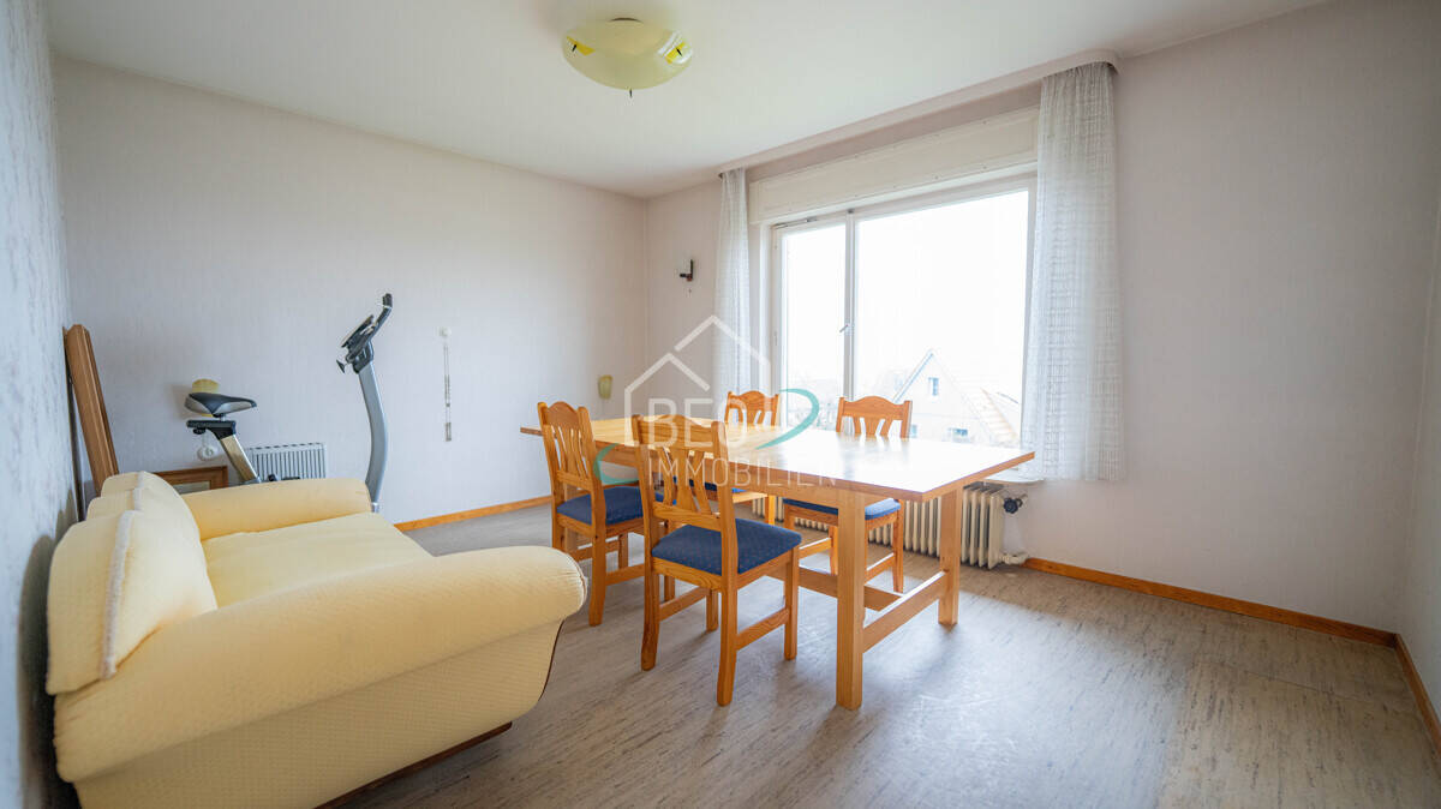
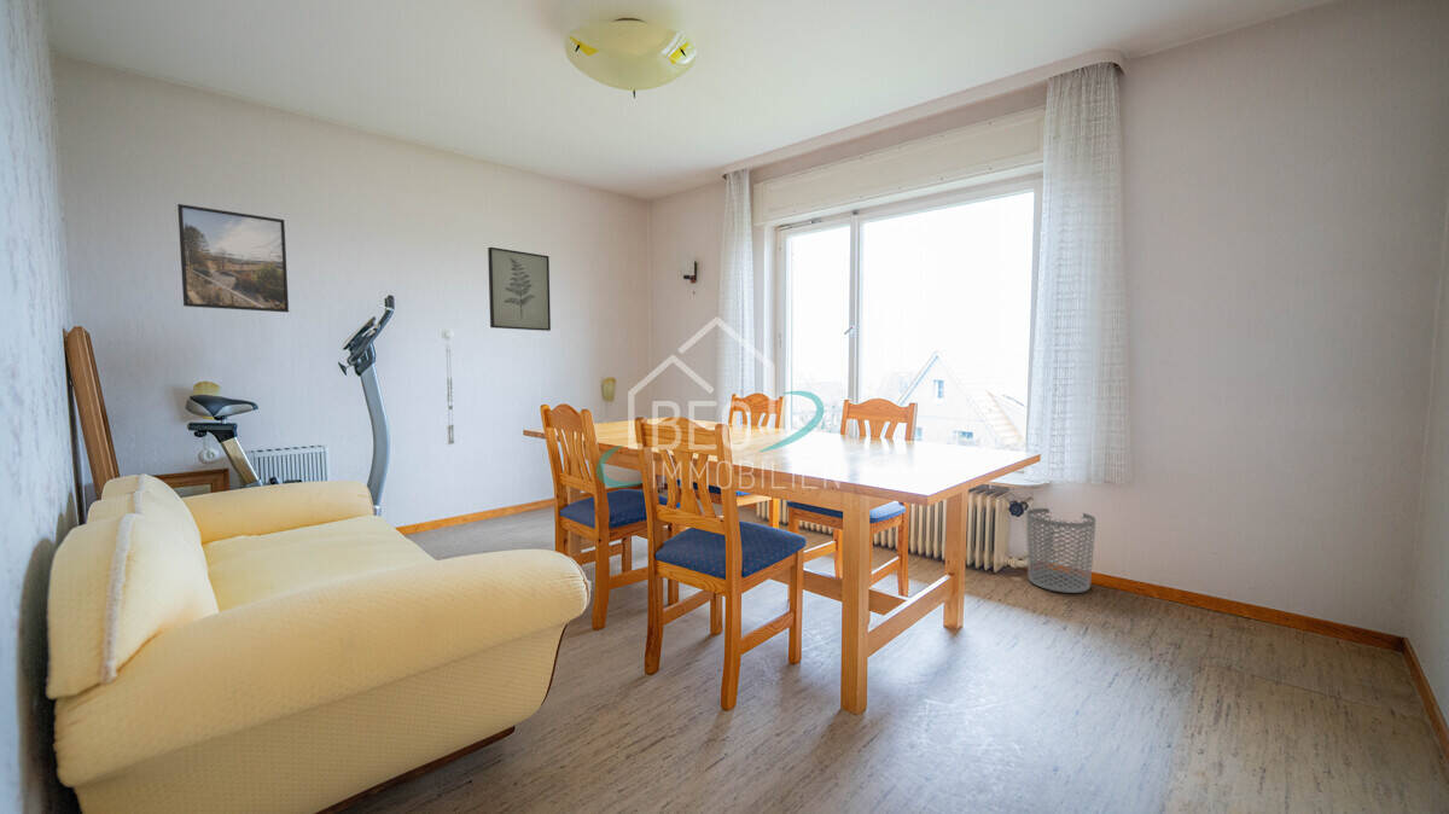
+ waste bin [1025,507,1096,594]
+ wall art [487,246,552,332]
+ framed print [176,203,290,314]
